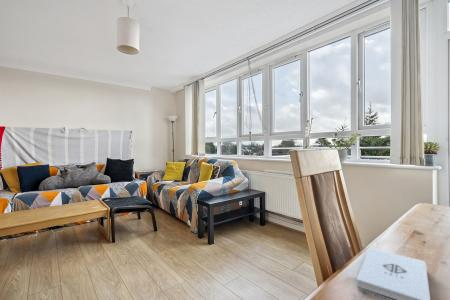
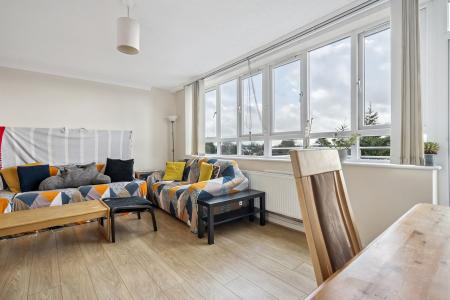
- notepad [356,247,431,300]
